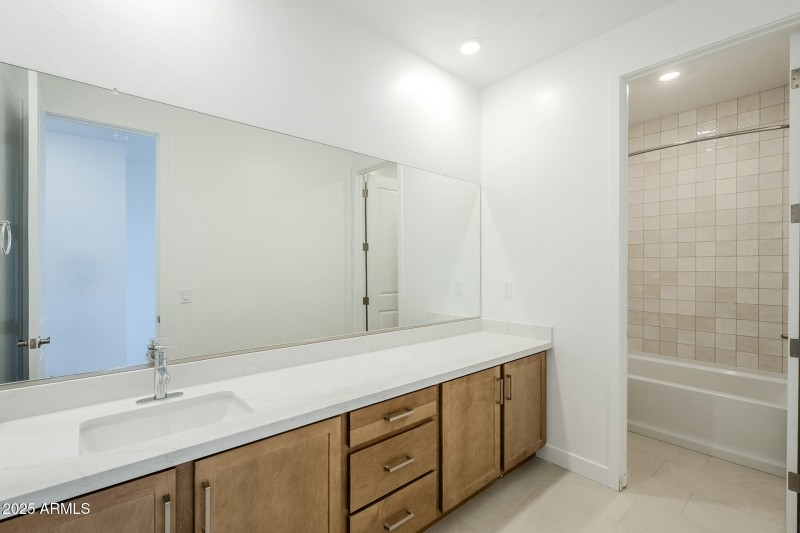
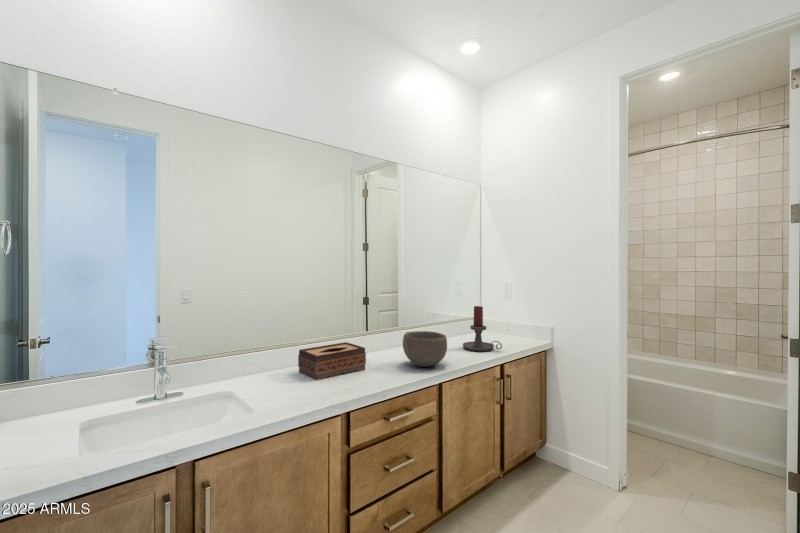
+ tissue box [297,341,367,381]
+ bowl [402,330,448,368]
+ candle holder [462,305,503,352]
